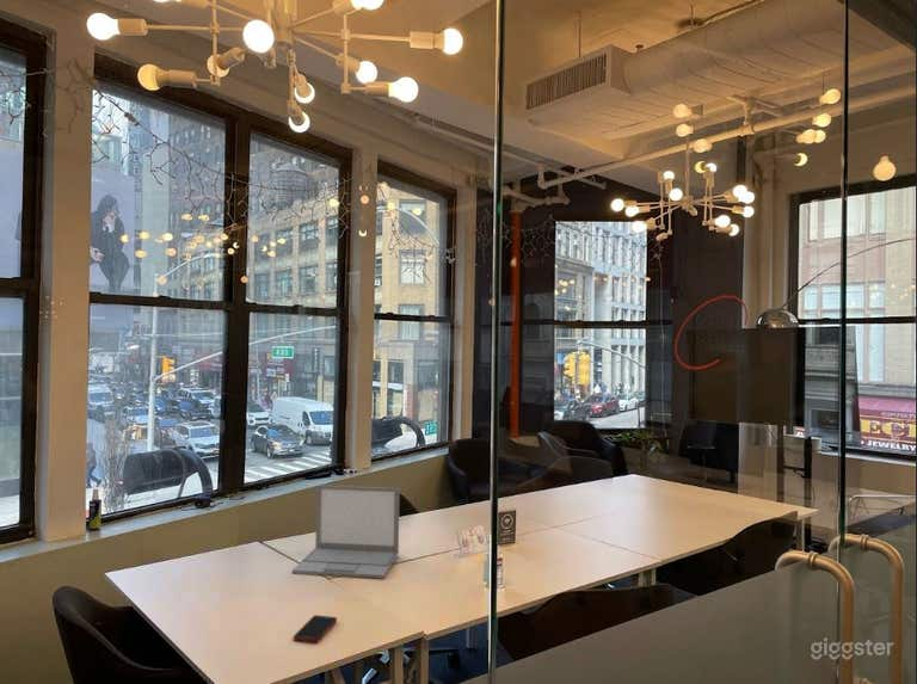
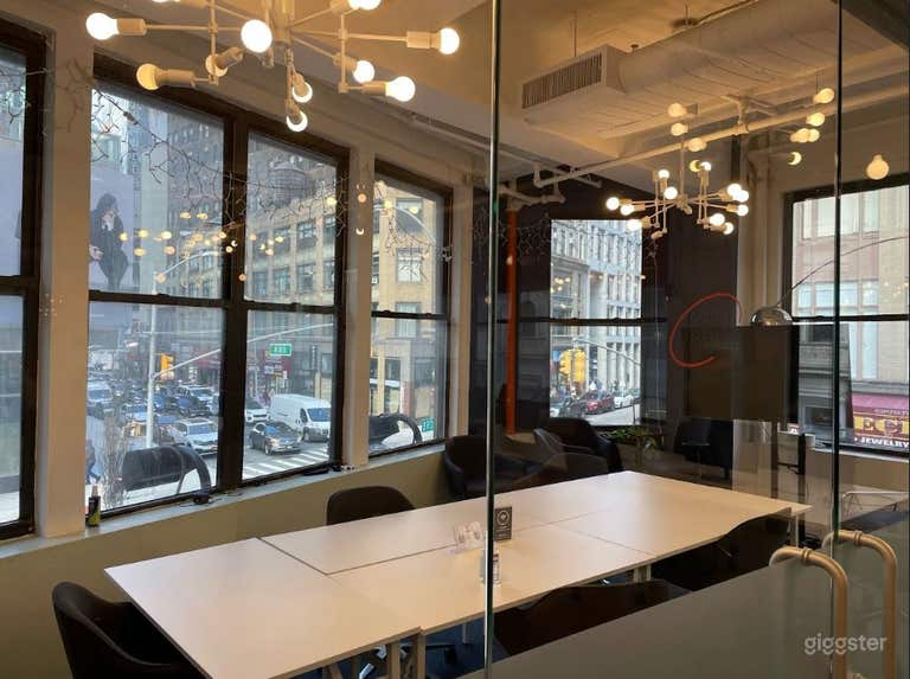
- laptop [291,483,400,580]
- cell phone [293,614,338,643]
